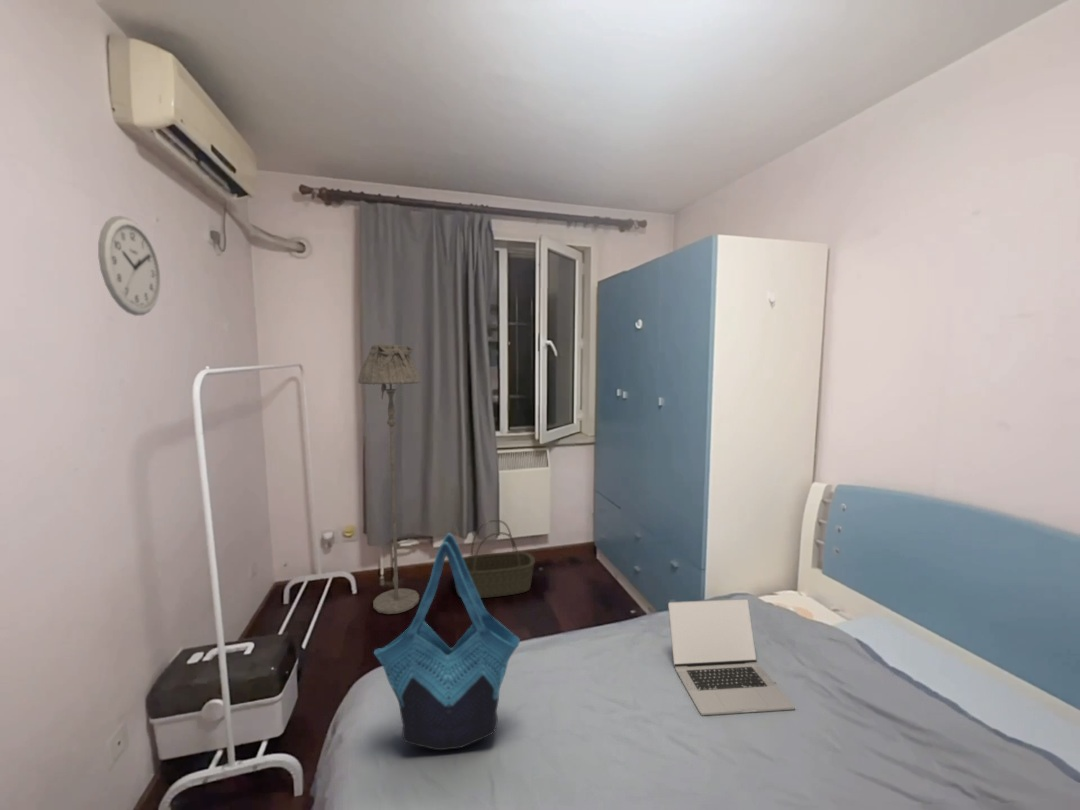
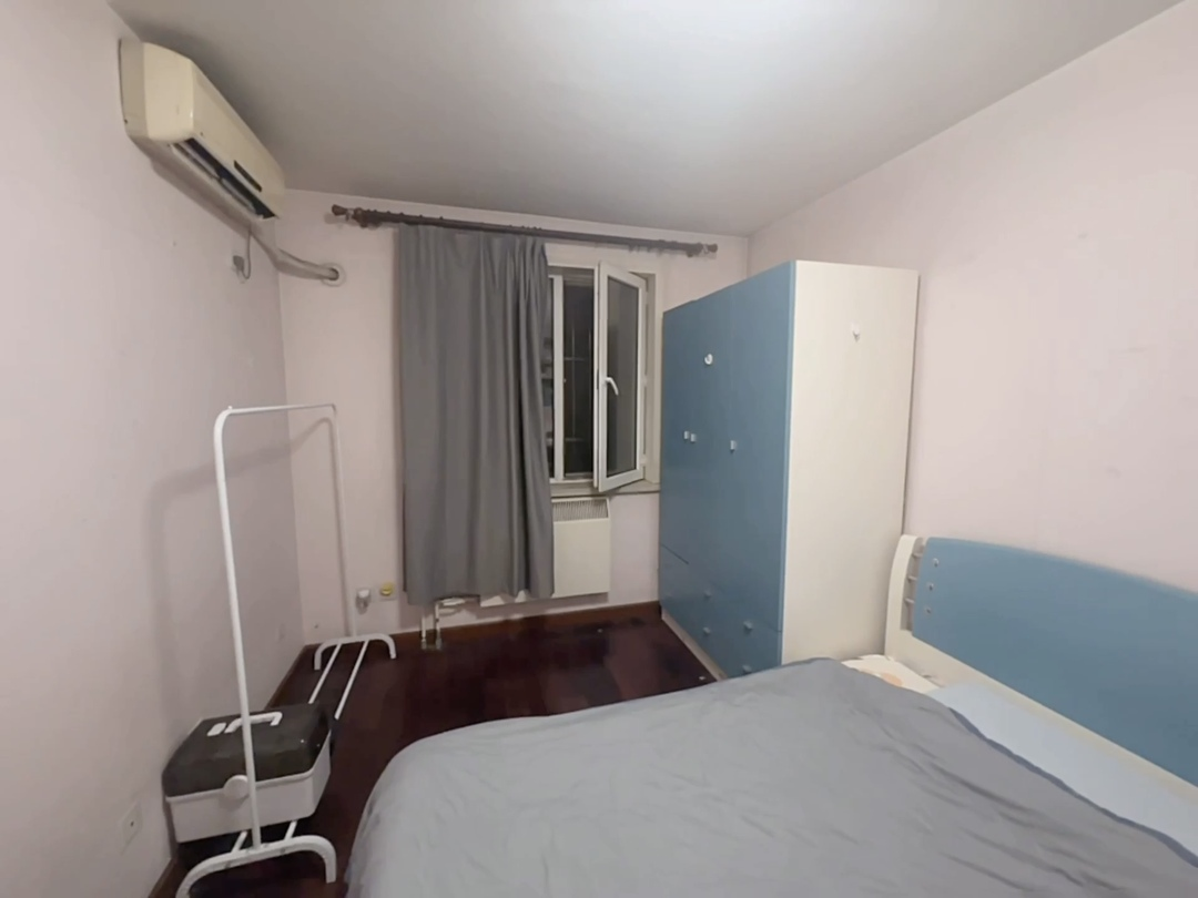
- basket [453,519,536,599]
- laptop [667,598,796,717]
- floor lamp [357,344,422,615]
- wall clock [97,215,161,317]
- tote bag [373,533,521,751]
